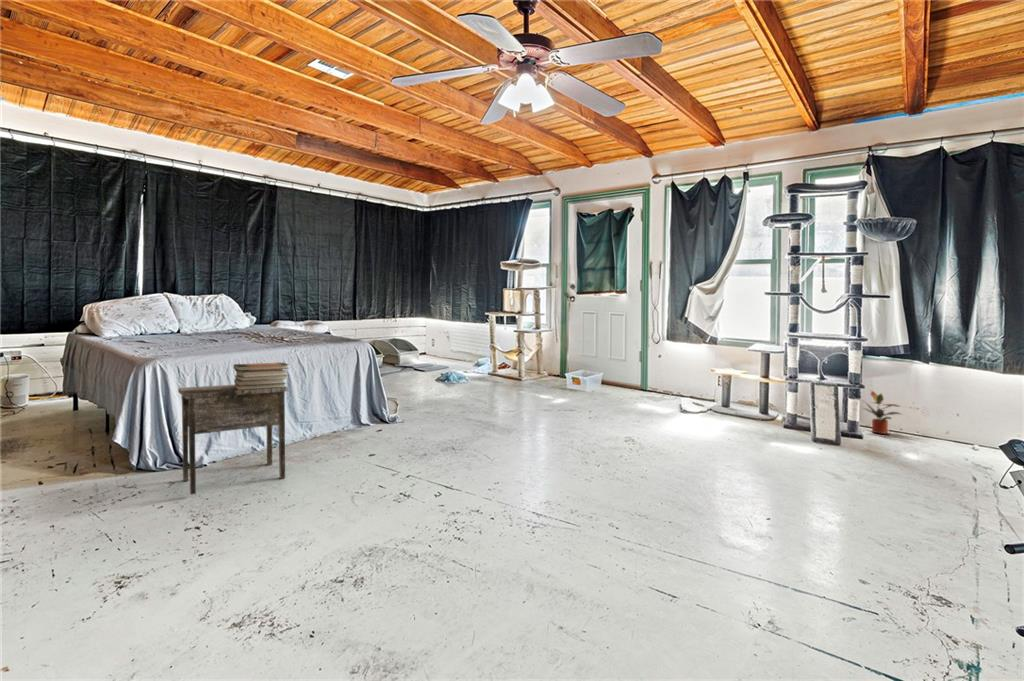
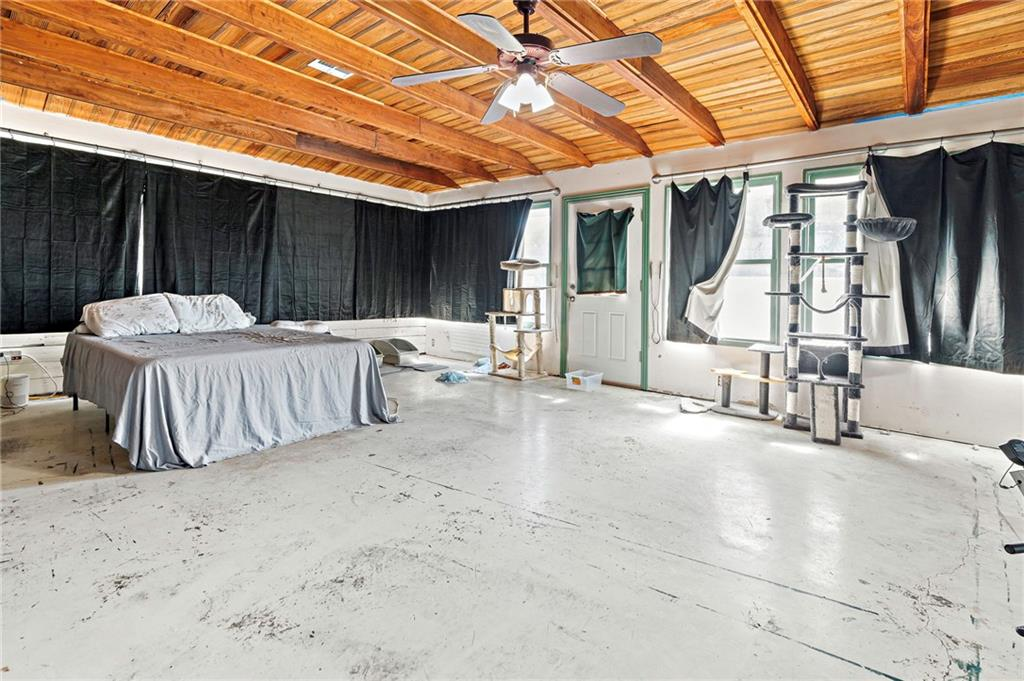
- book stack [233,362,290,390]
- side table [177,383,289,496]
- potted plant [862,389,904,435]
